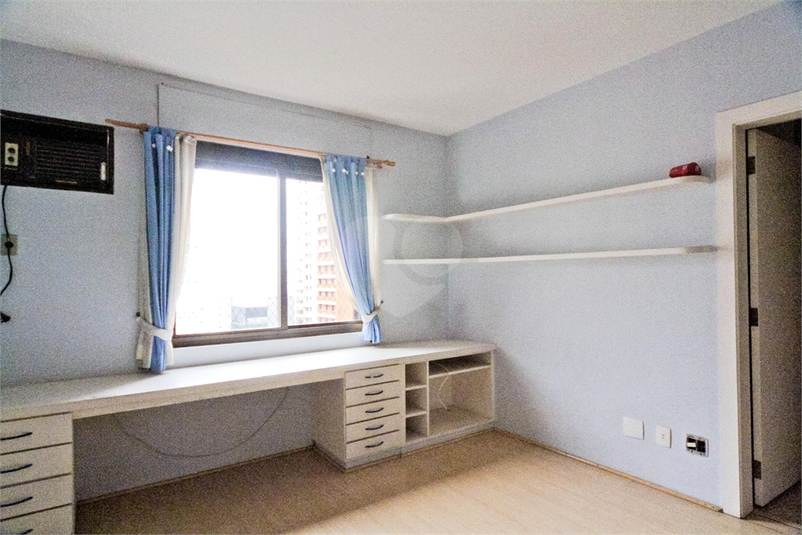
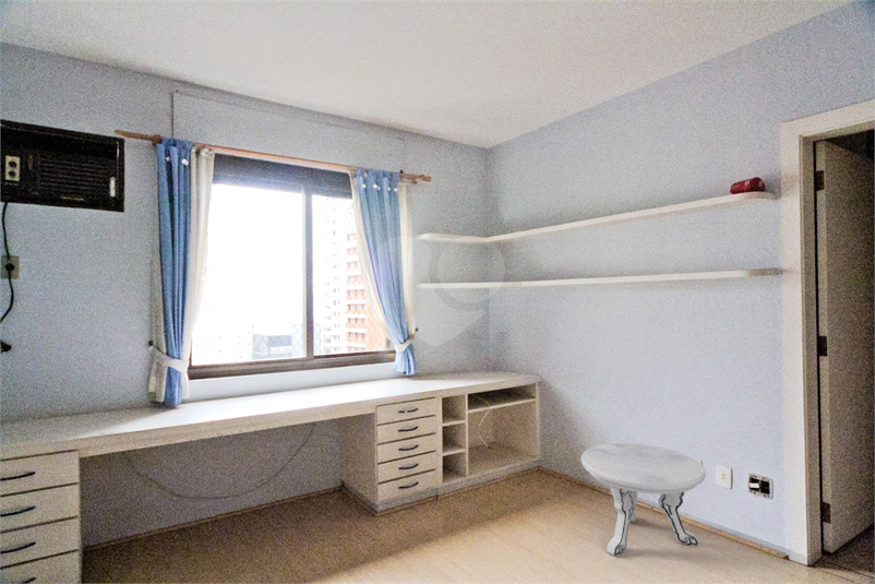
+ side table [580,442,707,557]
